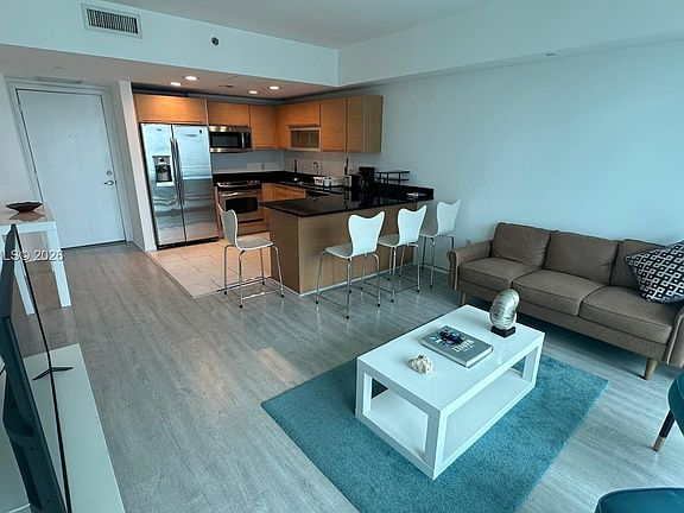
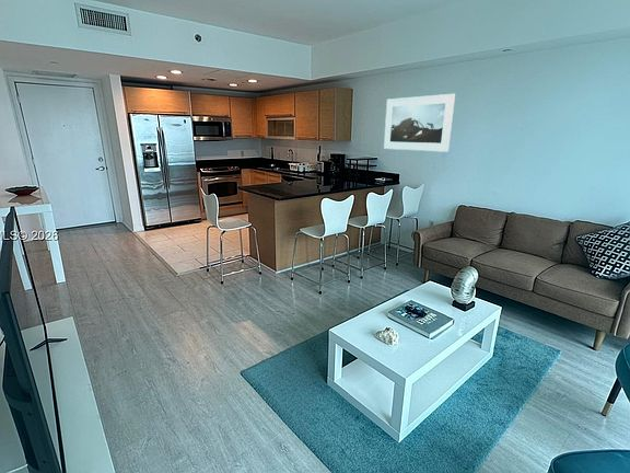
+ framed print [383,93,456,153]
